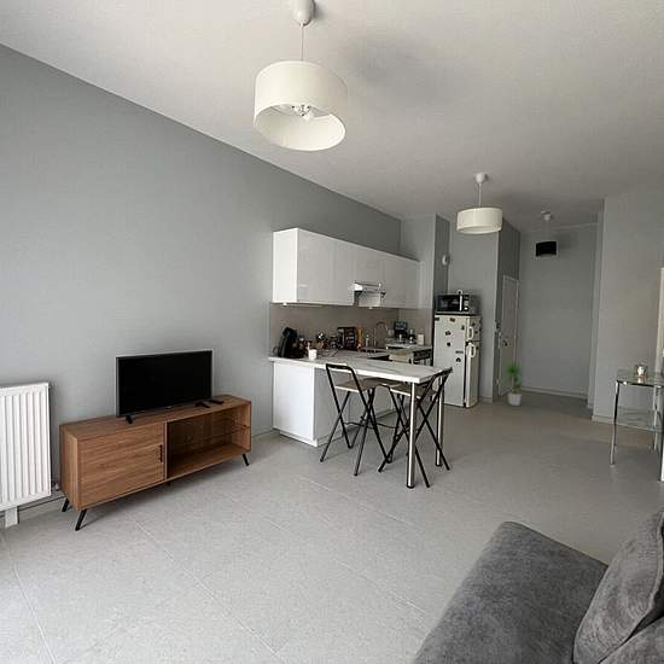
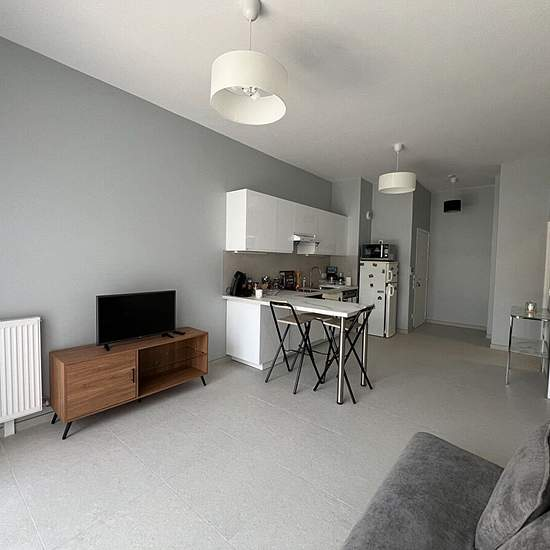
- potted plant [500,360,526,407]
